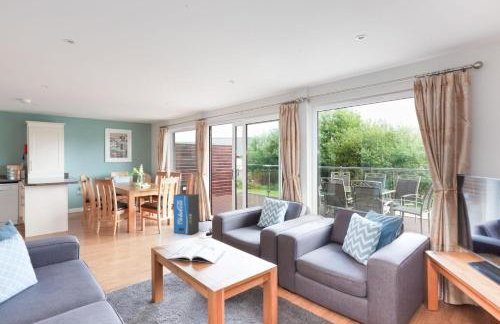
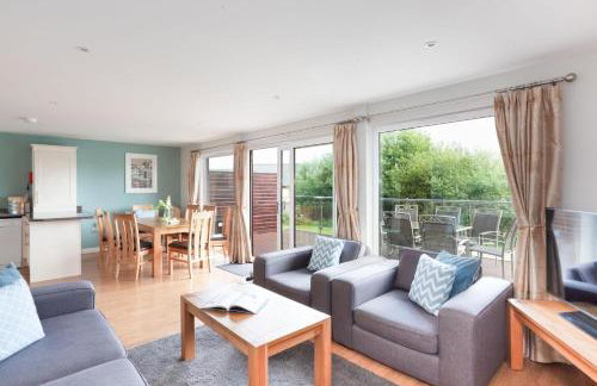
- air purifier [173,193,200,236]
